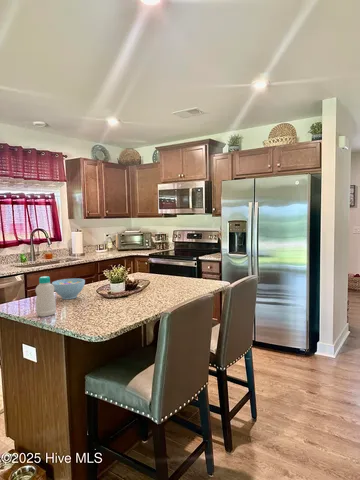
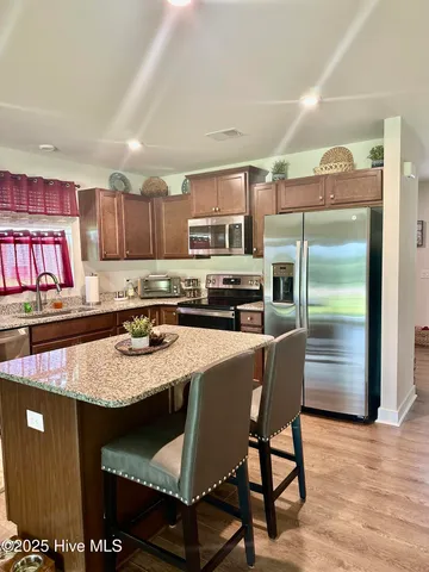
- bowl [51,278,86,300]
- bottle [34,275,57,318]
